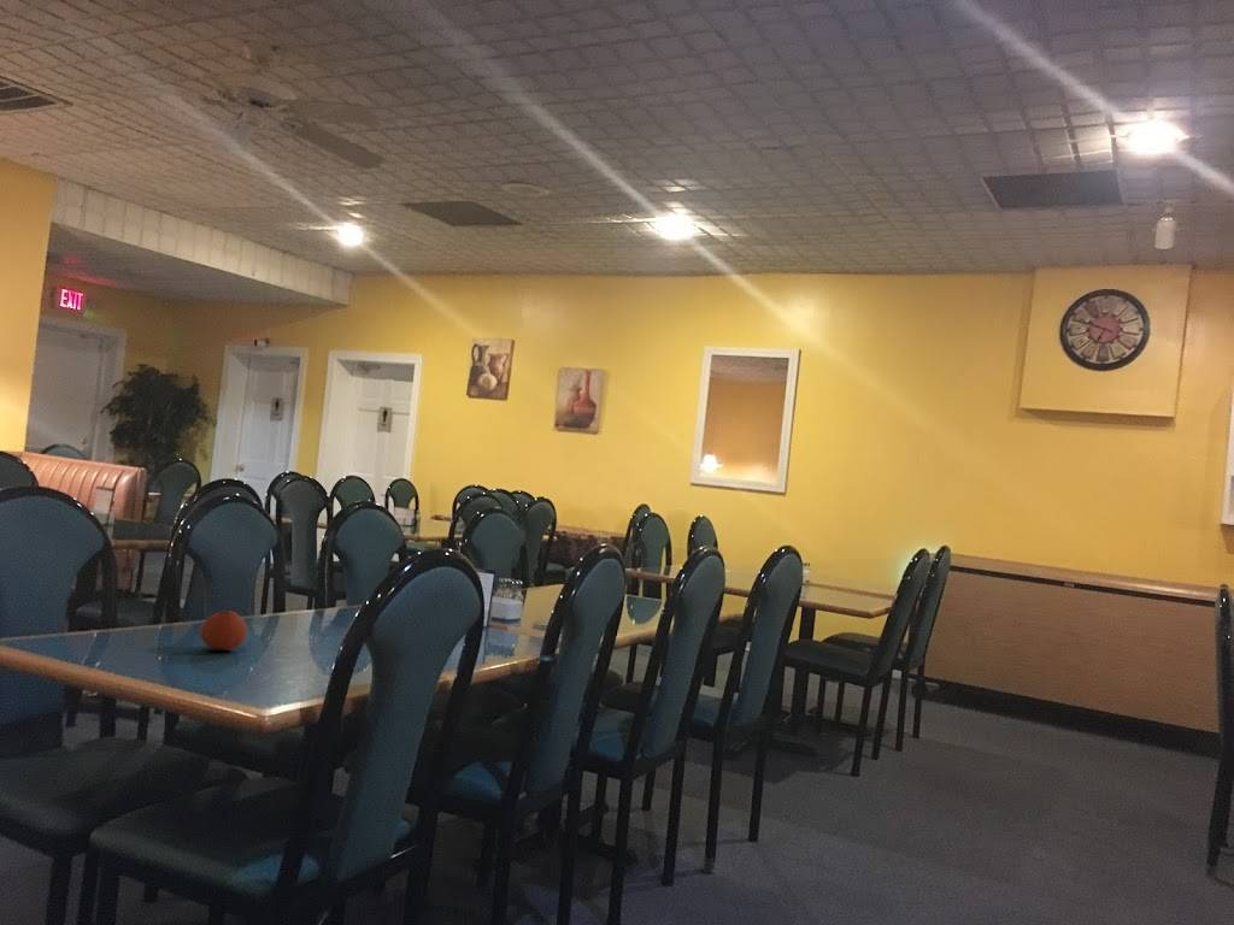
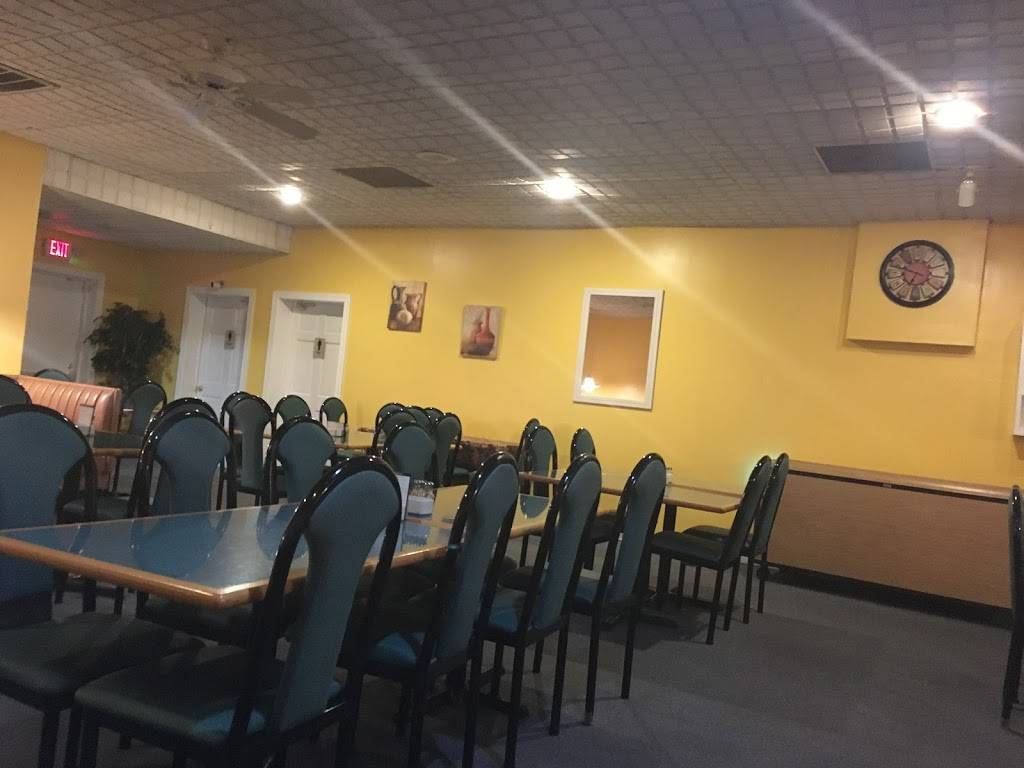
- fruit [199,609,248,652]
